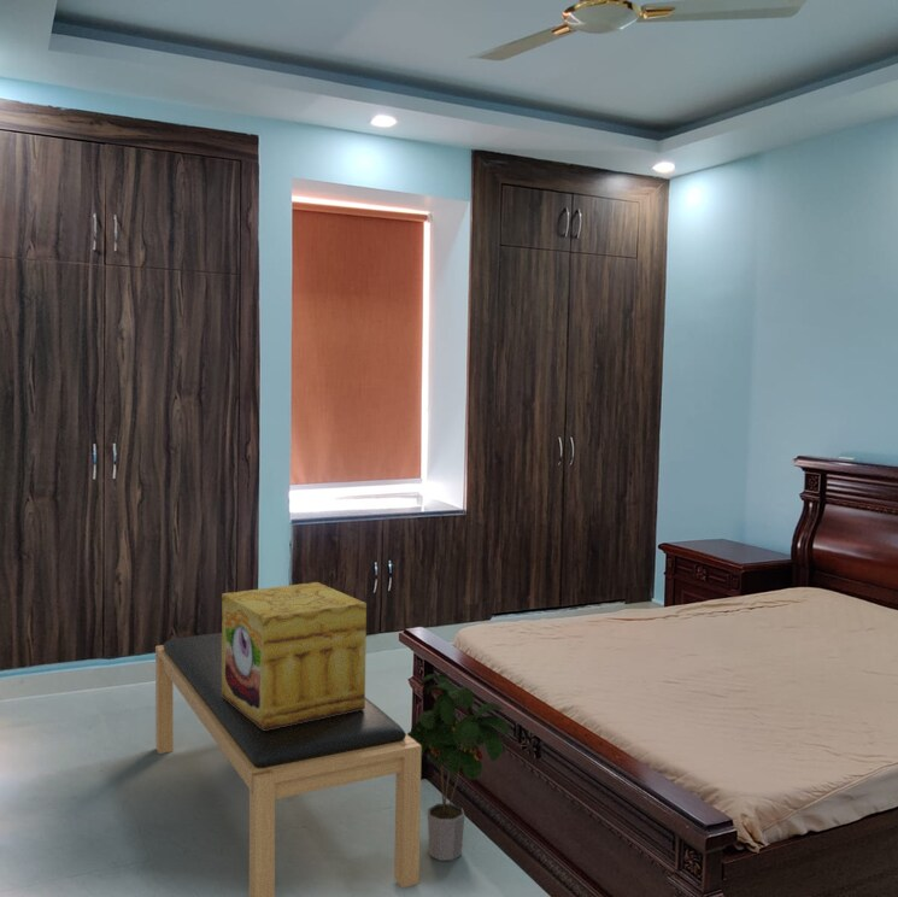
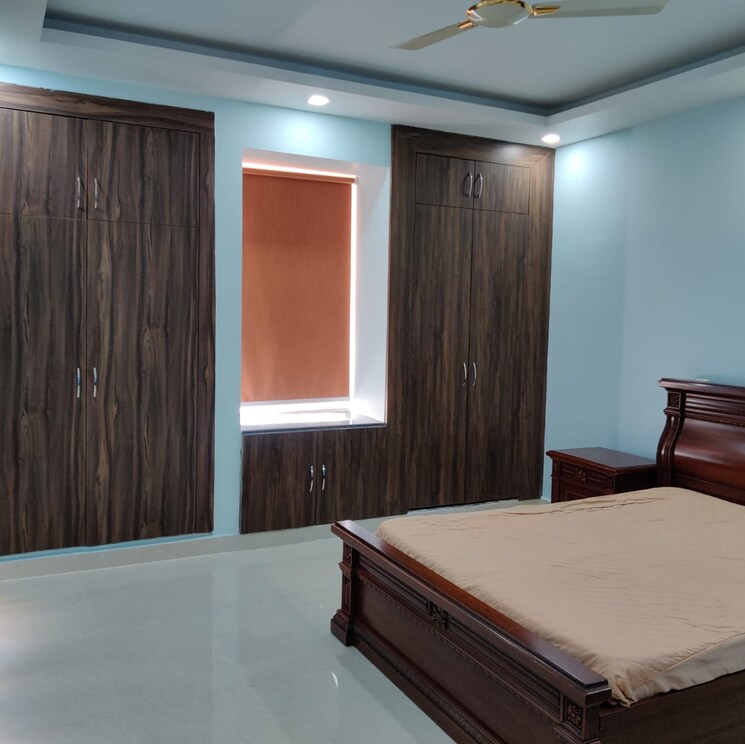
- bench [154,632,422,897]
- potted plant [406,672,510,862]
- decorative box [221,581,368,731]
